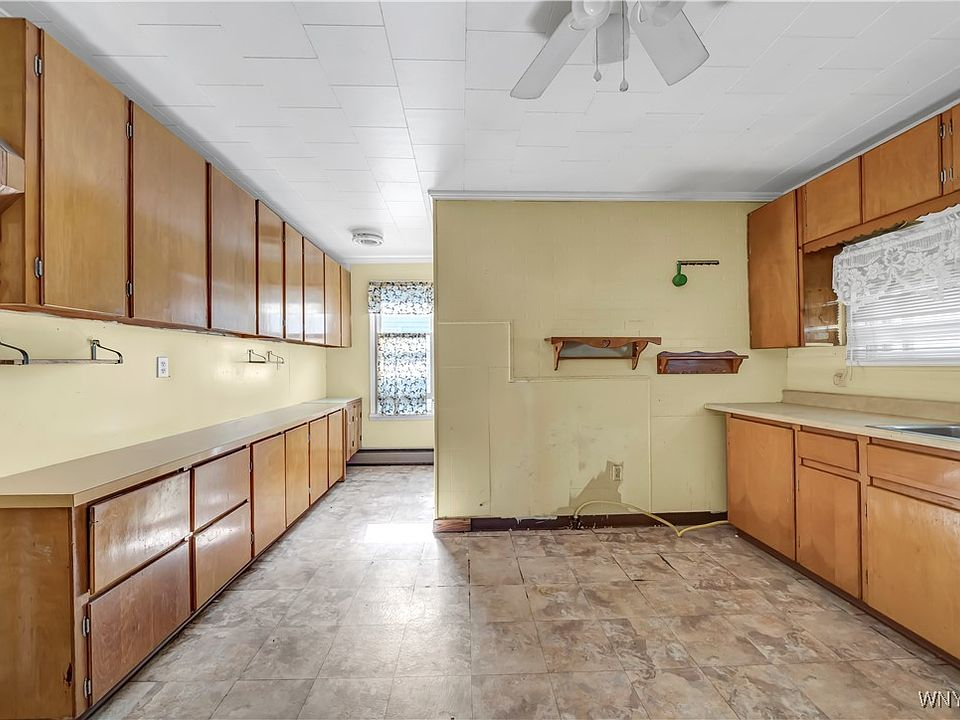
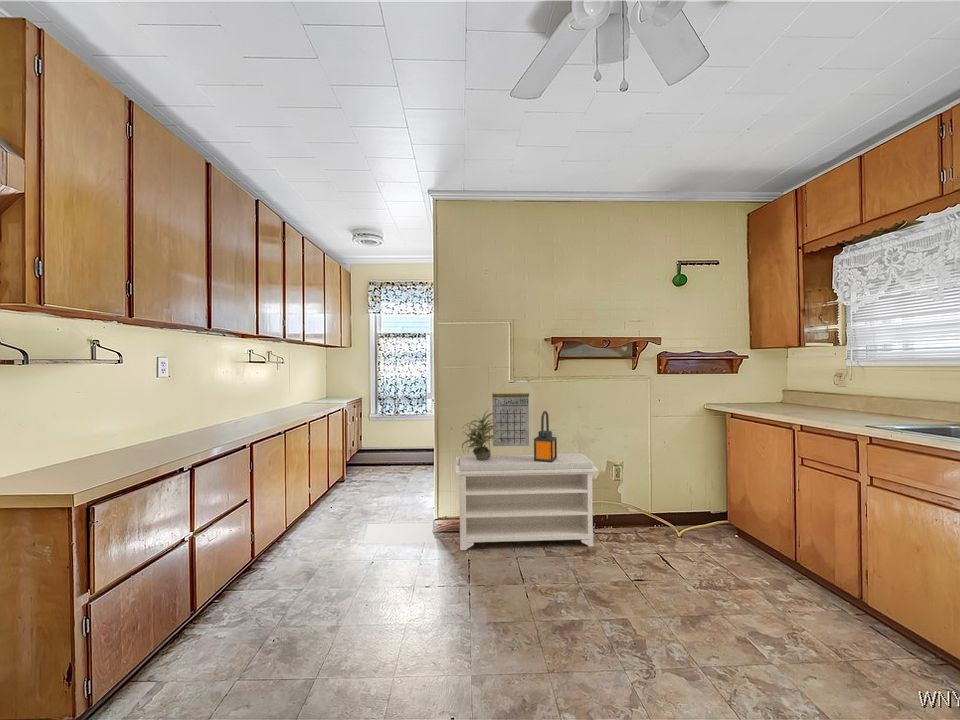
+ potted plant [461,409,505,460]
+ lantern [533,410,558,462]
+ calendar [491,386,530,447]
+ bench [455,453,599,551]
